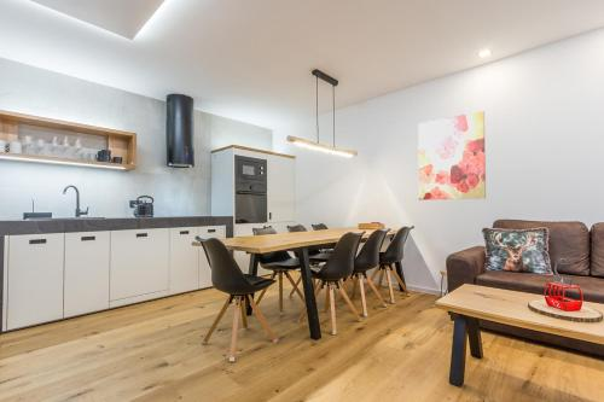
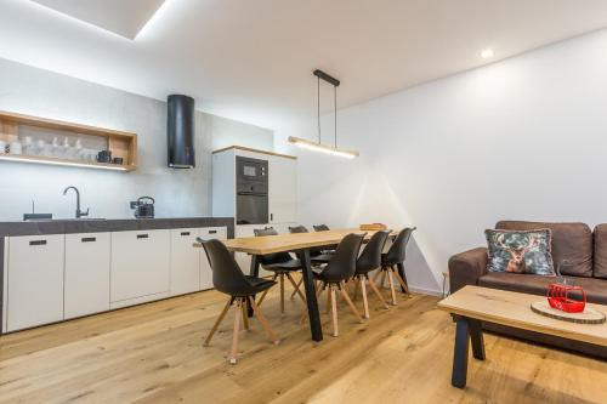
- wall art [417,110,487,202]
